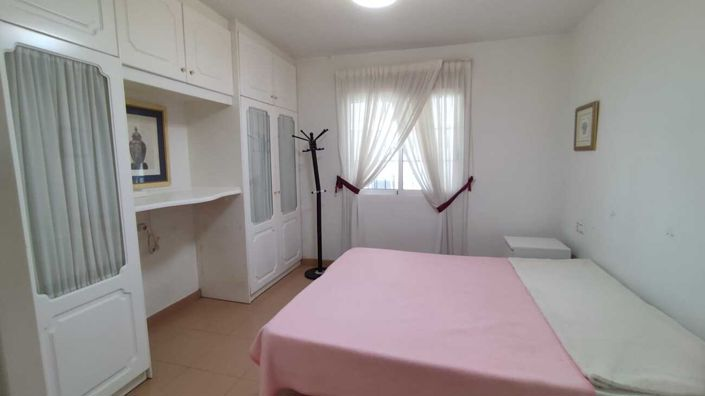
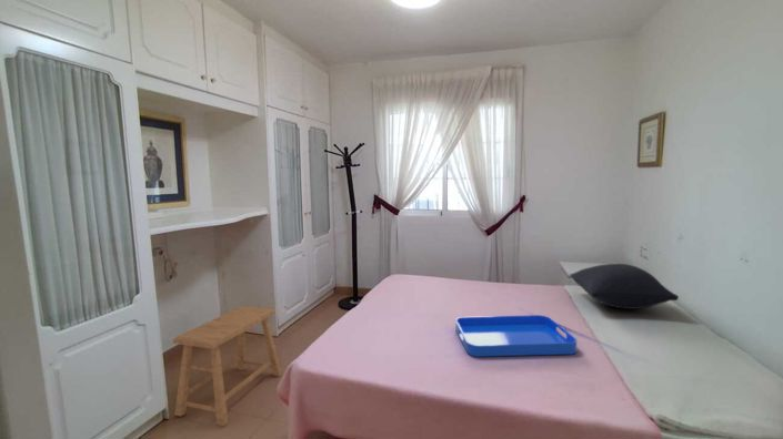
+ stool [172,305,283,427]
+ serving tray [454,314,578,358]
+ pillow [569,263,680,310]
